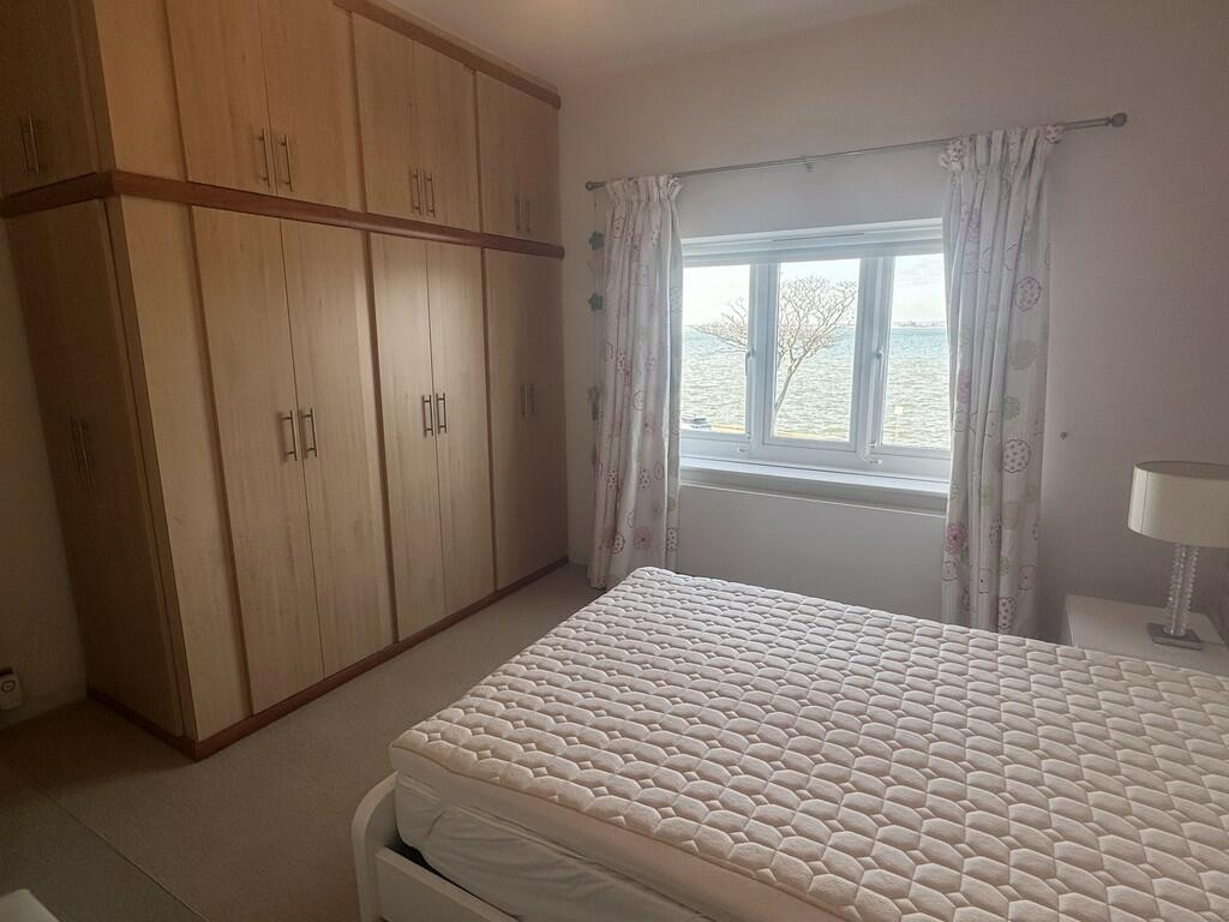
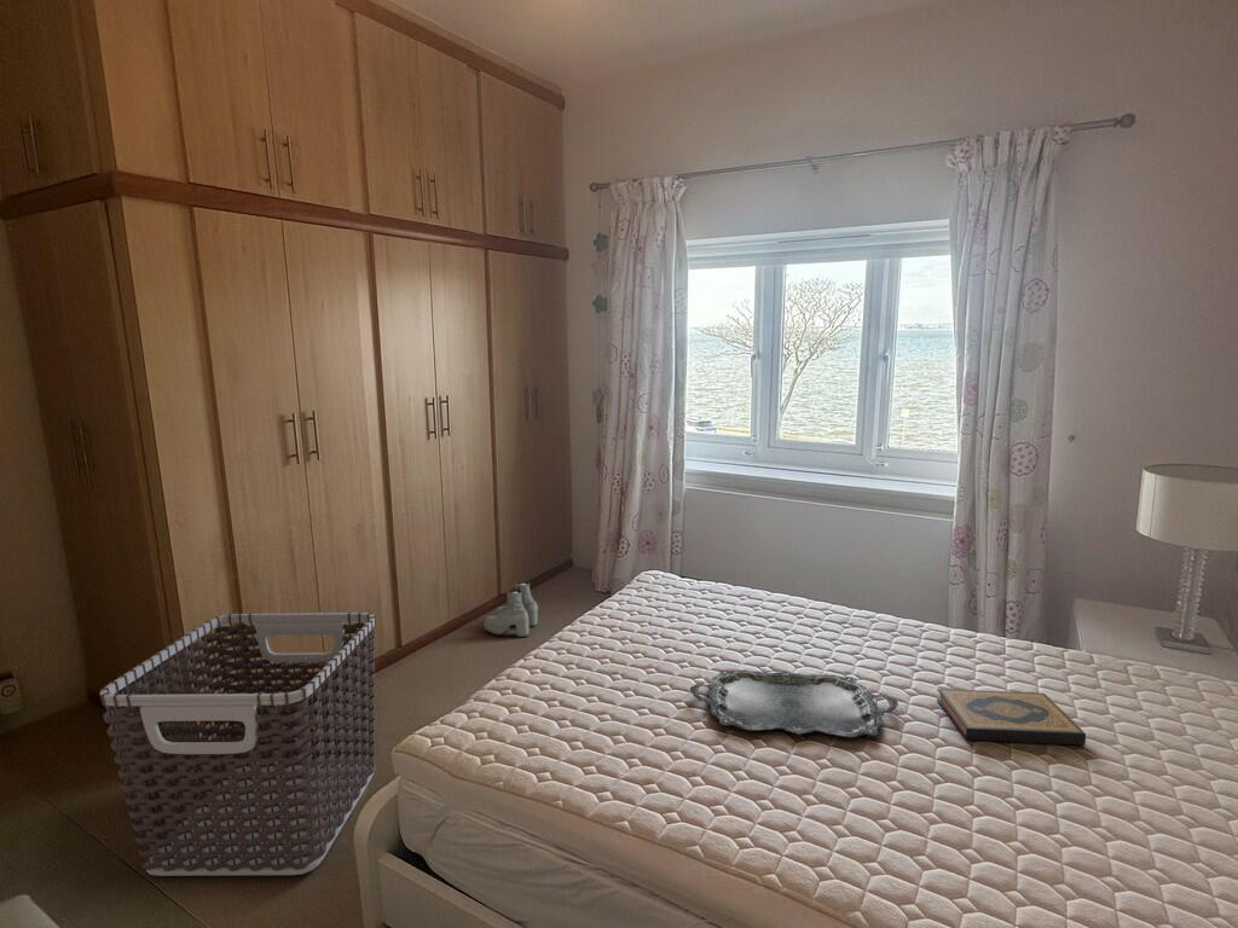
+ clothes hamper [99,610,377,877]
+ serving tray [689,668,899,738]
+ hardback book [936,688,1087,746]
+ boots [484,580,539,638]
